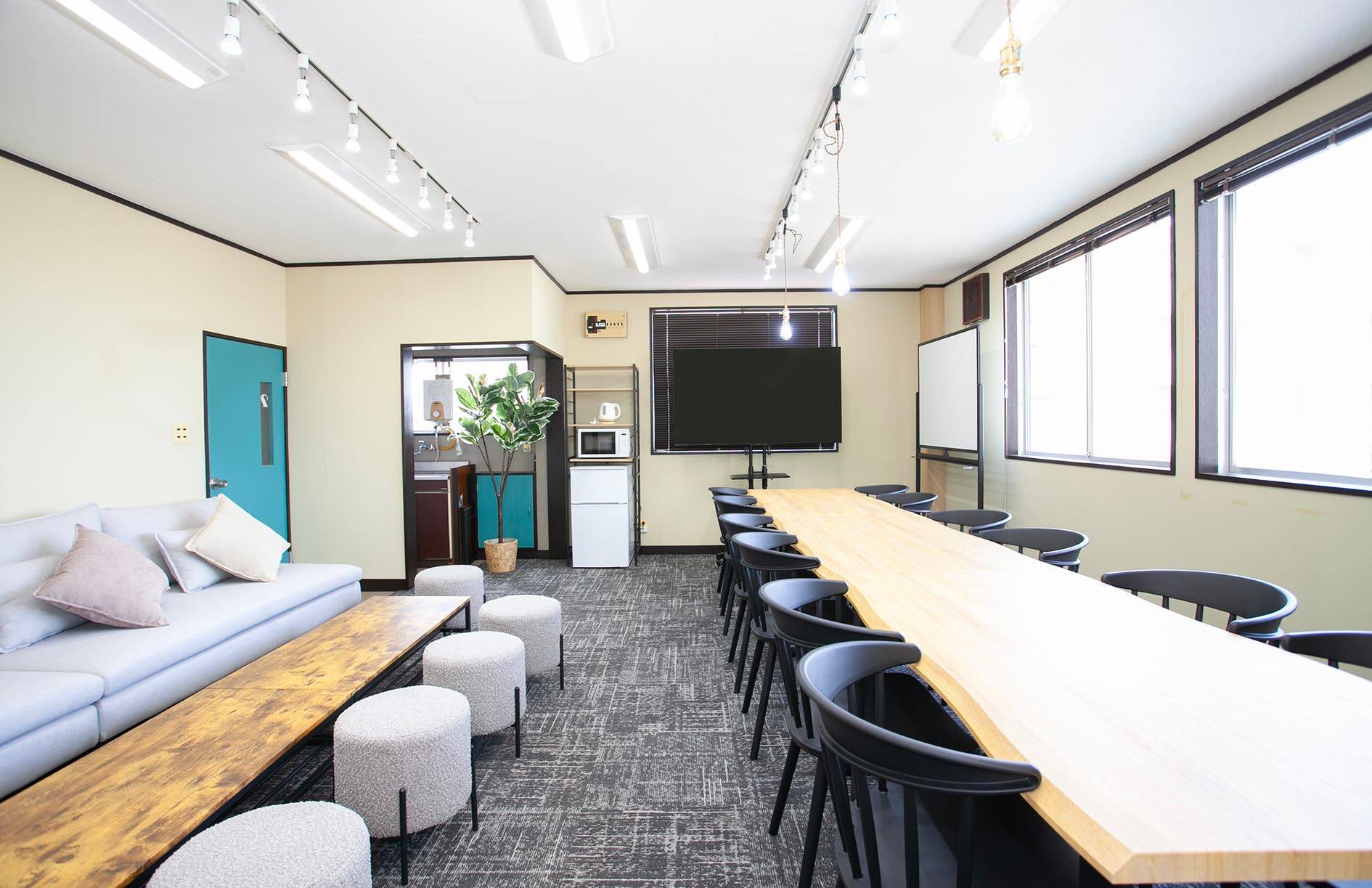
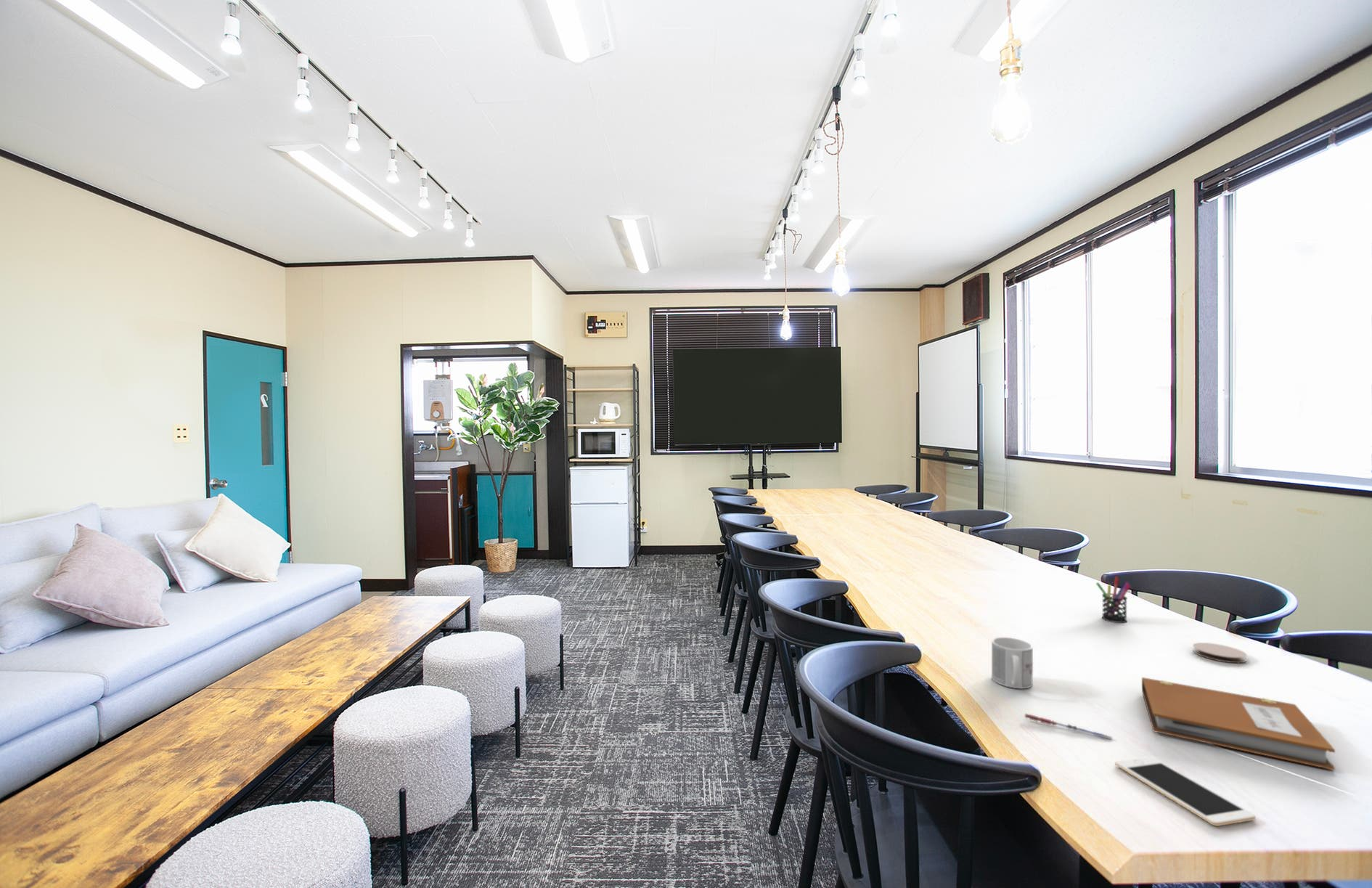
+ notebook [1141,677,1336,771]
+ cell phone [1114,756,1257,826]
+ mug [991,637,1034,689]
+ pen holder [1095,576,1132,624]
+ coaster [1192,642,1248,664]
+ pen [1024,713,1112,741]
